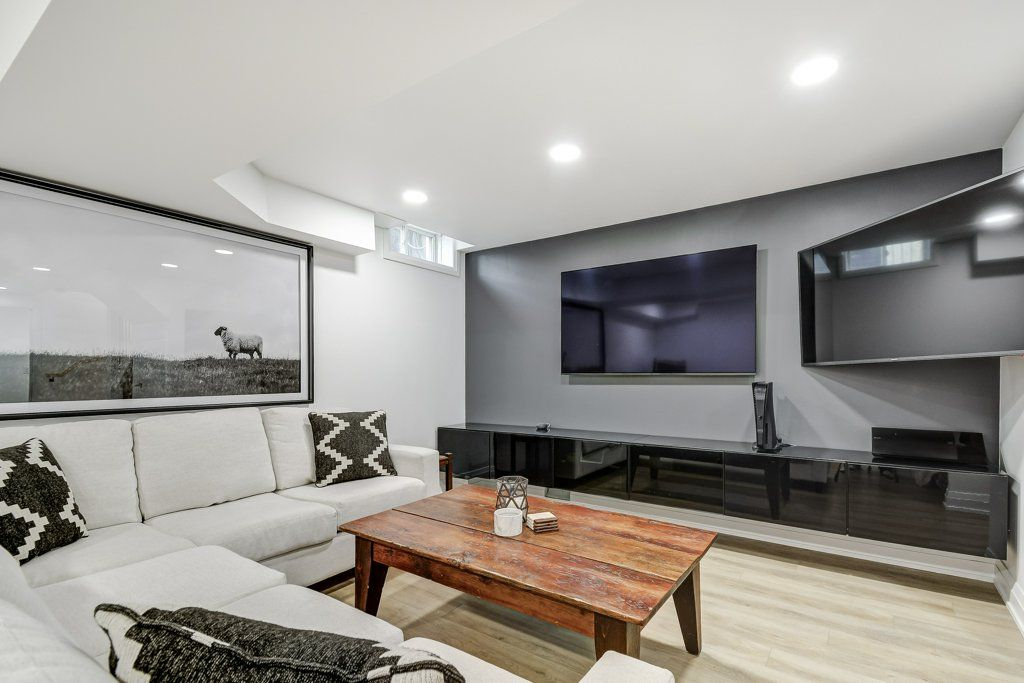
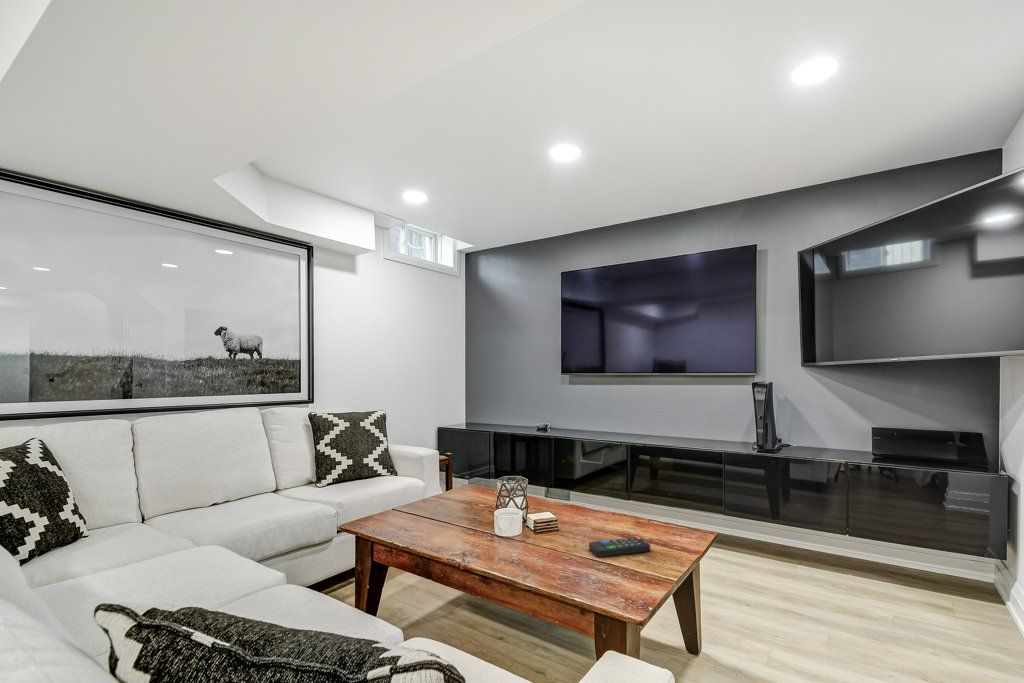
+ remote control [588,536,651,558]
